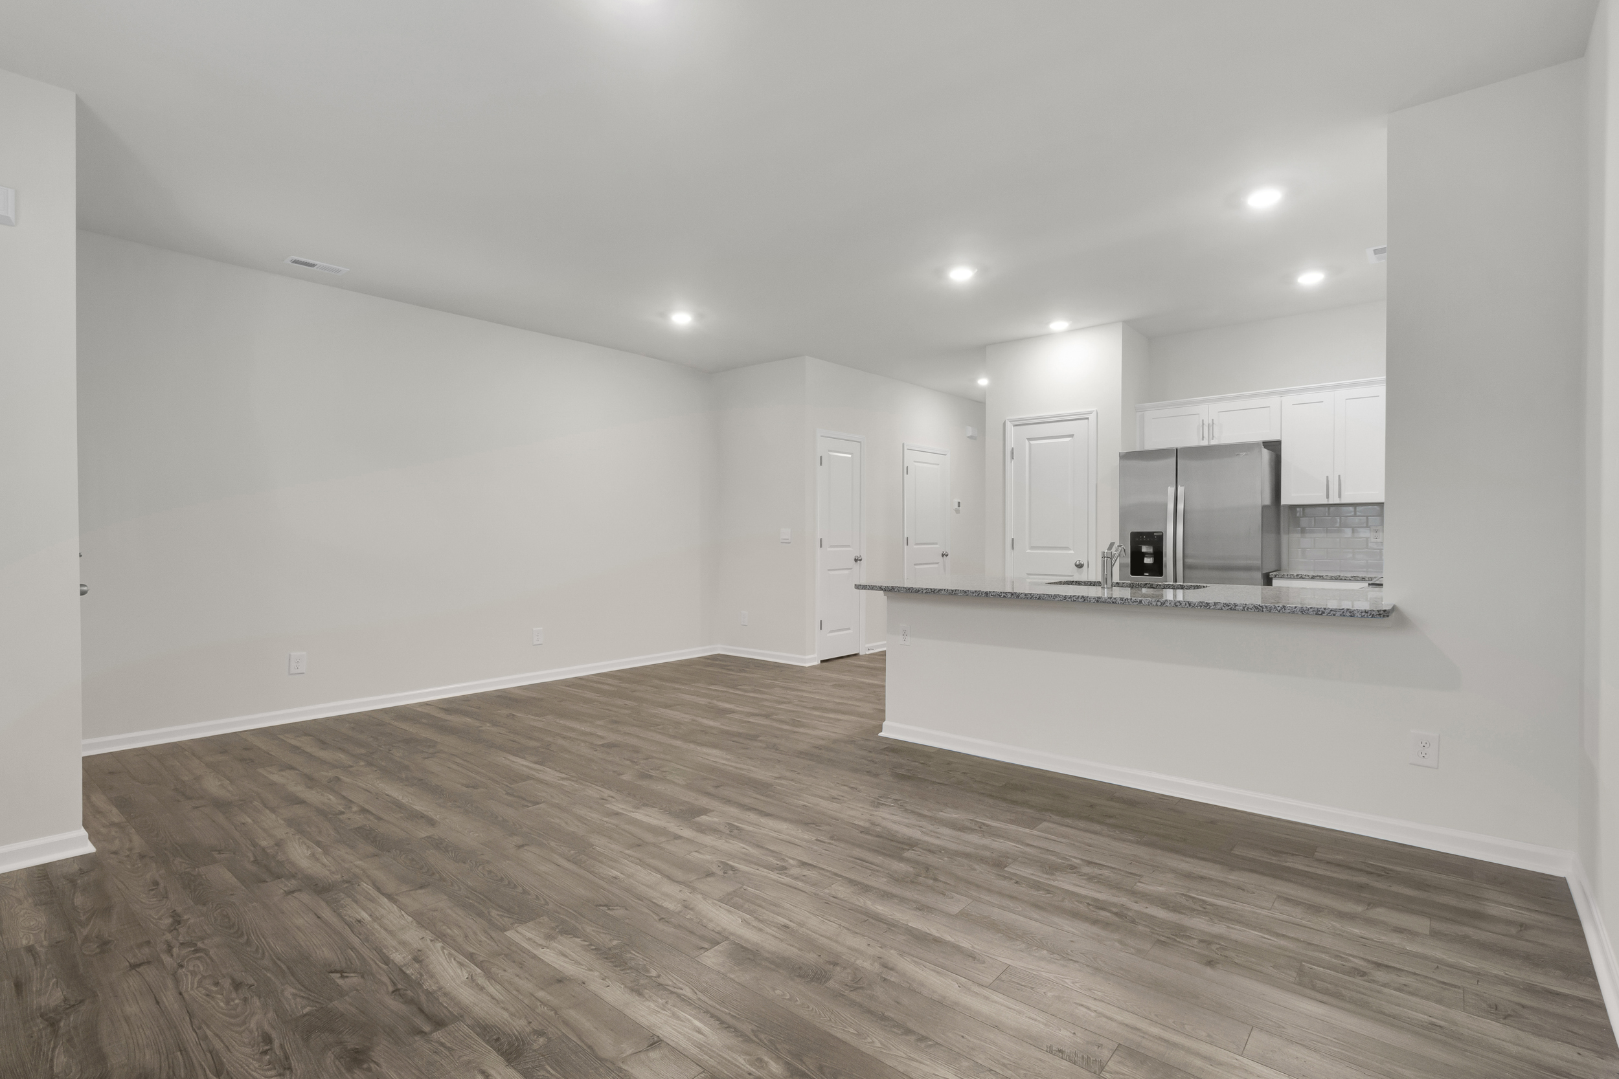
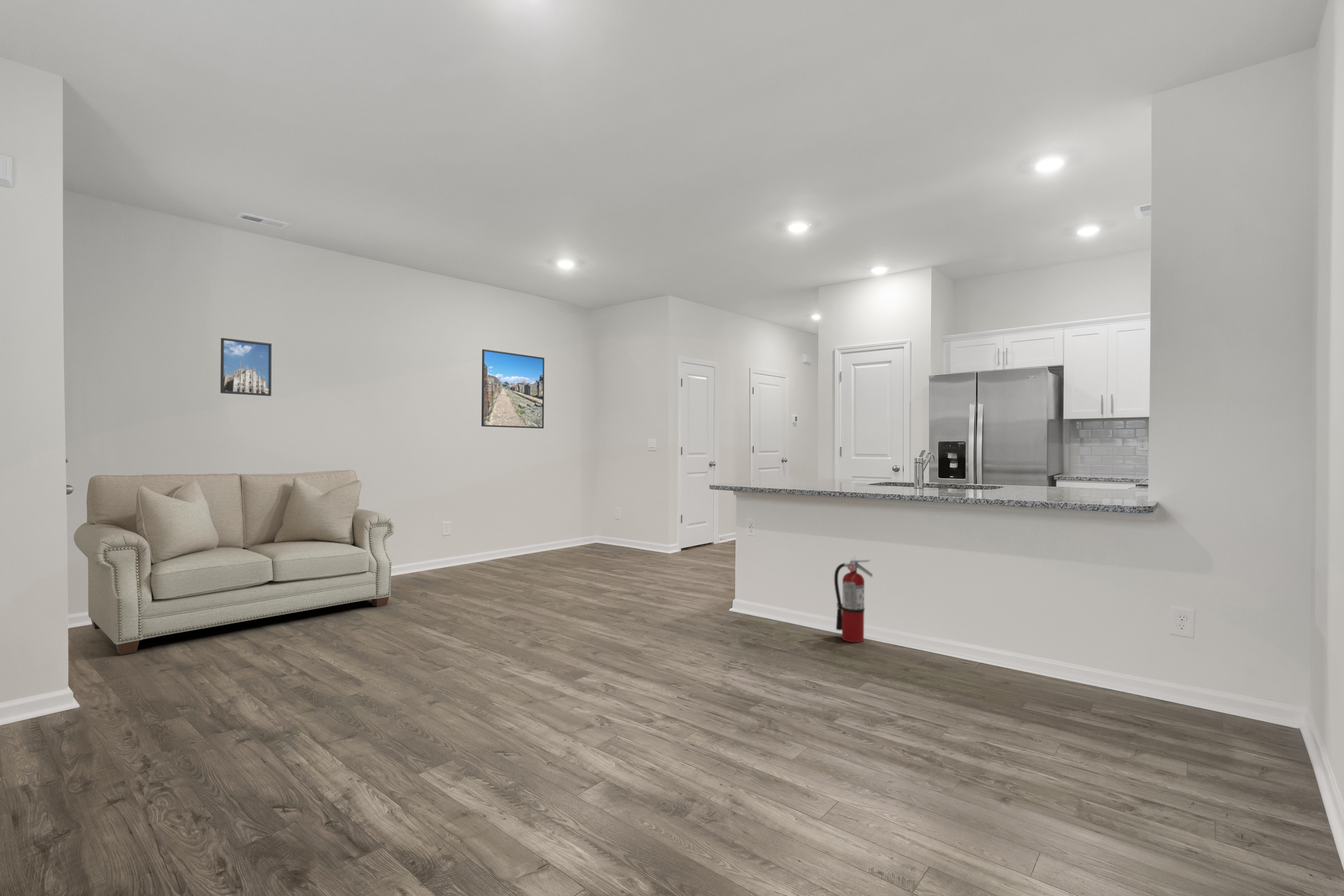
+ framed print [220,338,272,397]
+ sofa [73,469,395,656]
+ fire extinguisher [834,555,873,643]
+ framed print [481,349,545,429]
